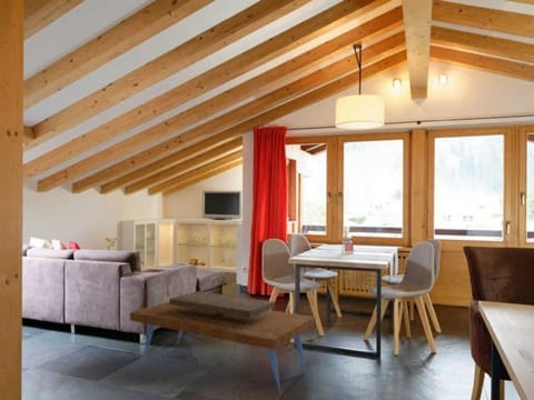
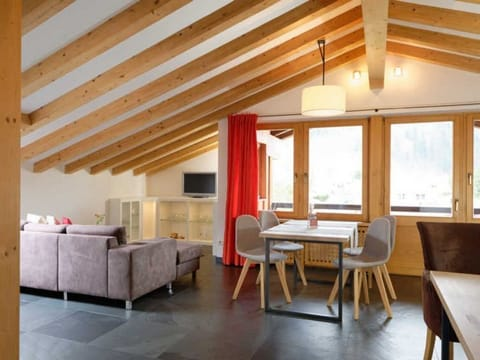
- coffee table [129,290,316,393]
